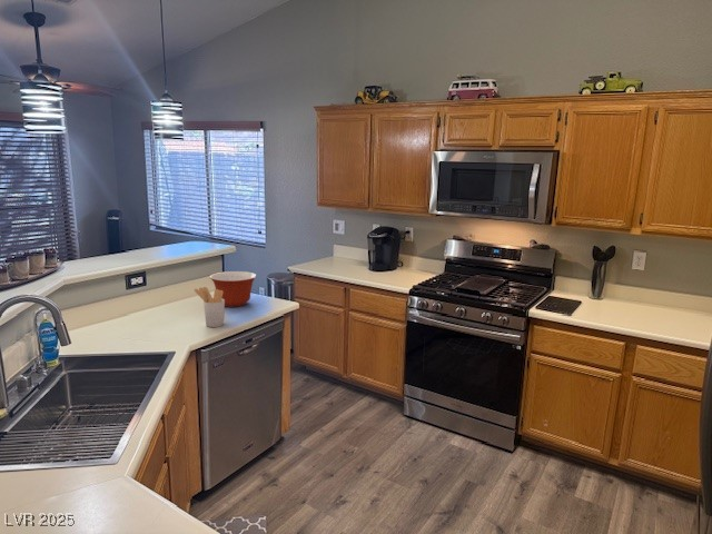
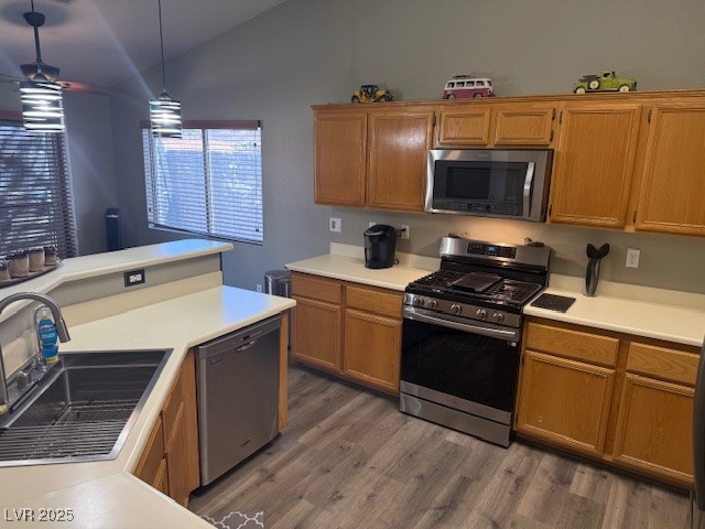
- mixing bowl [209,270,257,308]
- utensil holder [194,286,226,328]
